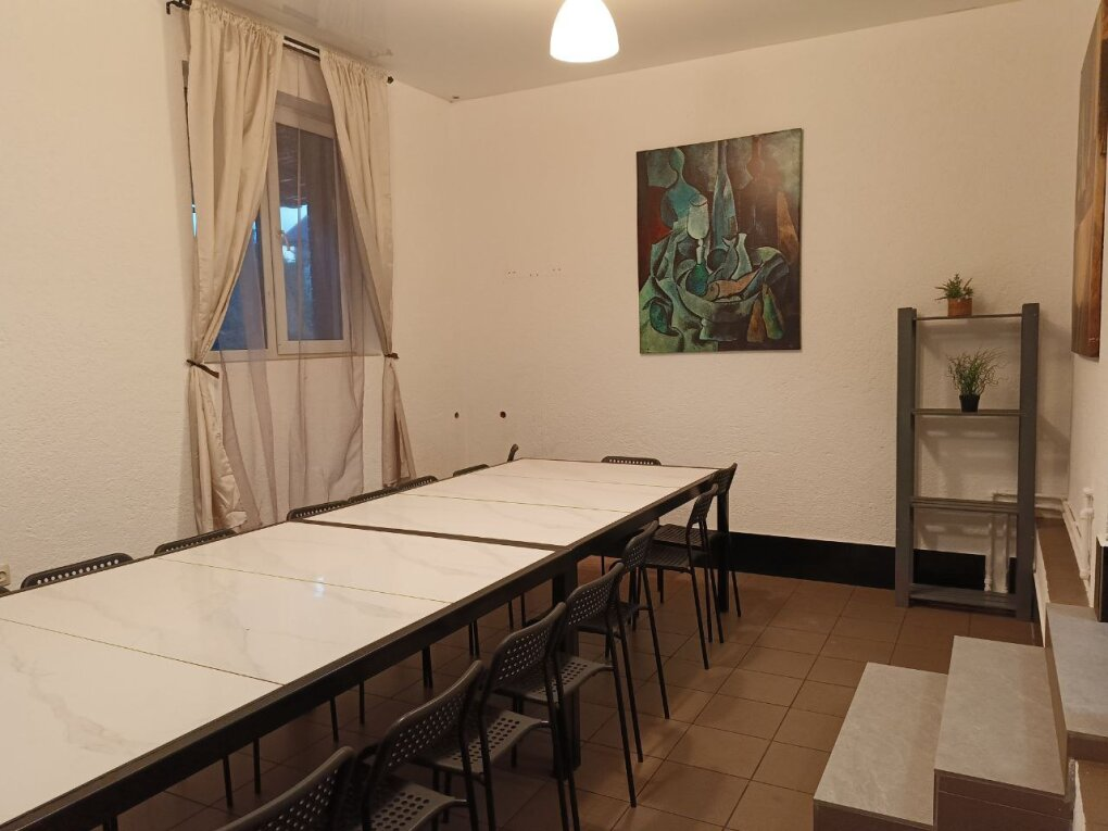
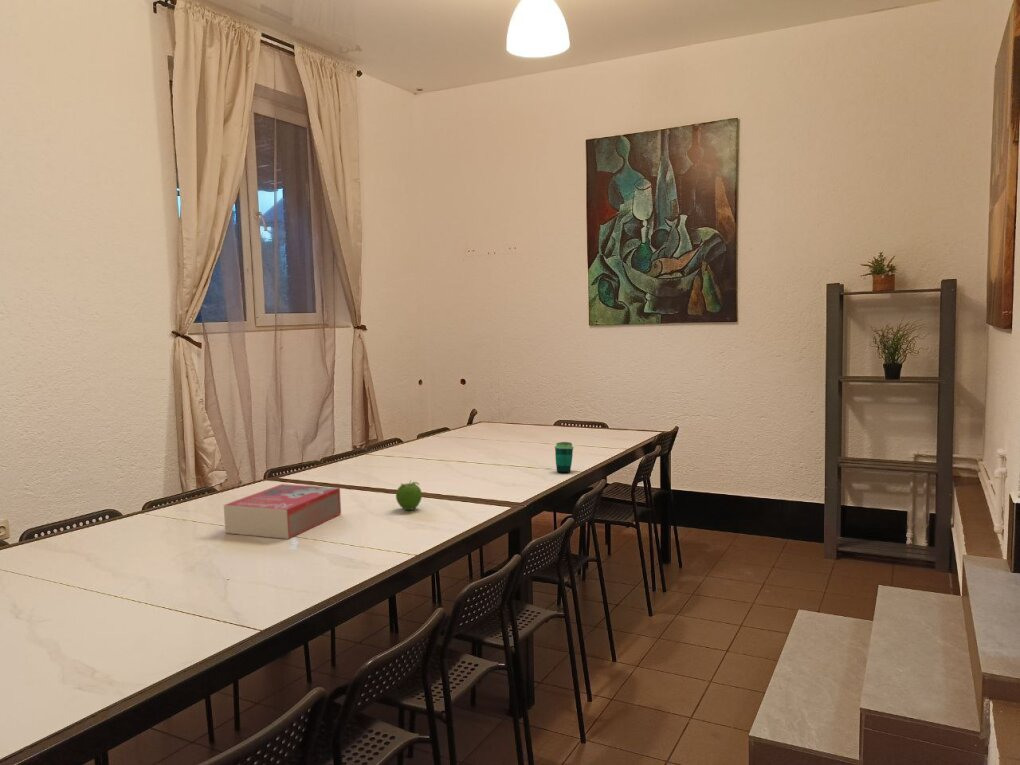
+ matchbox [223,483,342,540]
+ cup [554,441,575,474]
+ fruit [395,480,423,511]
